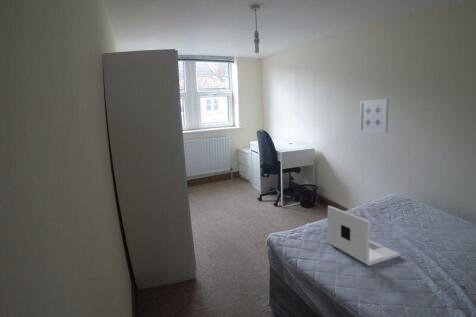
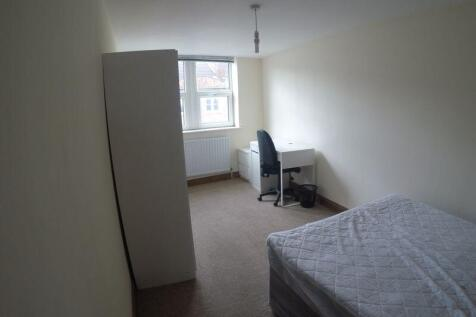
- wall art [359,98,390,134]
- laptop [326,205,401,267]
